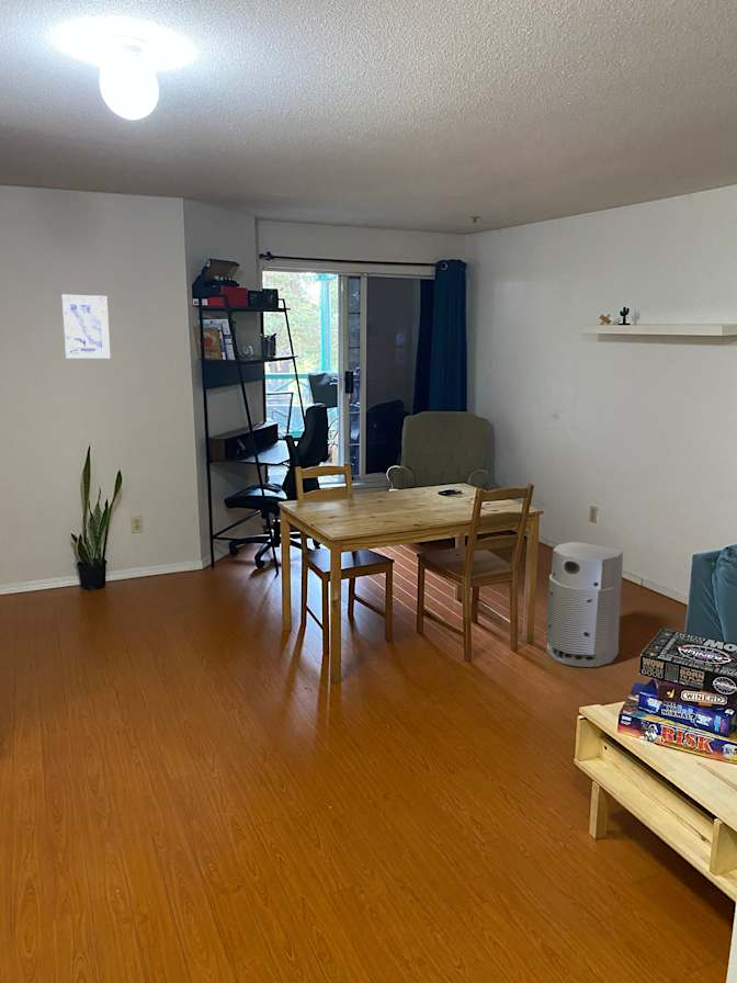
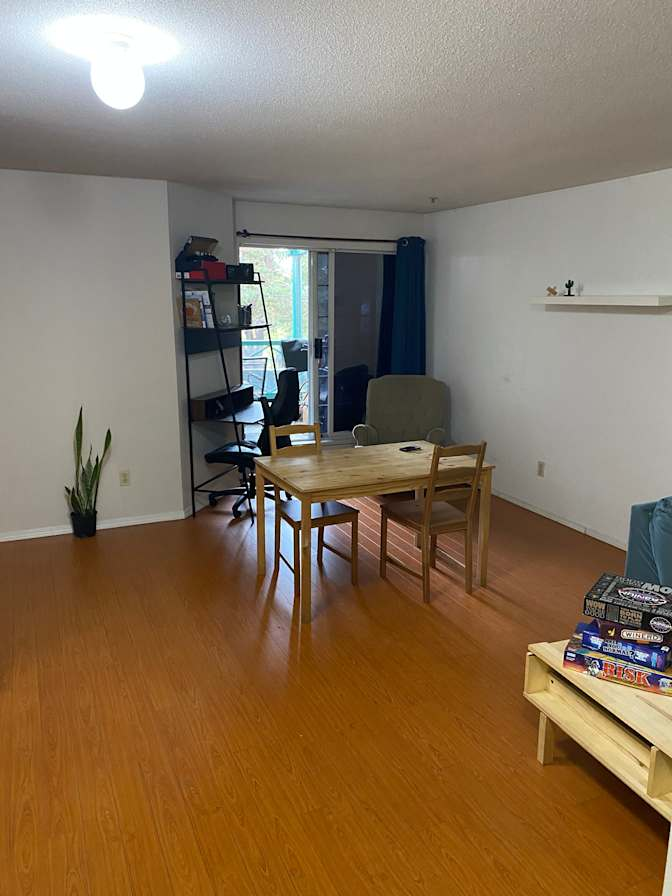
- air purifier [545,541,624,668]
- wall art [61,294,111,360]
